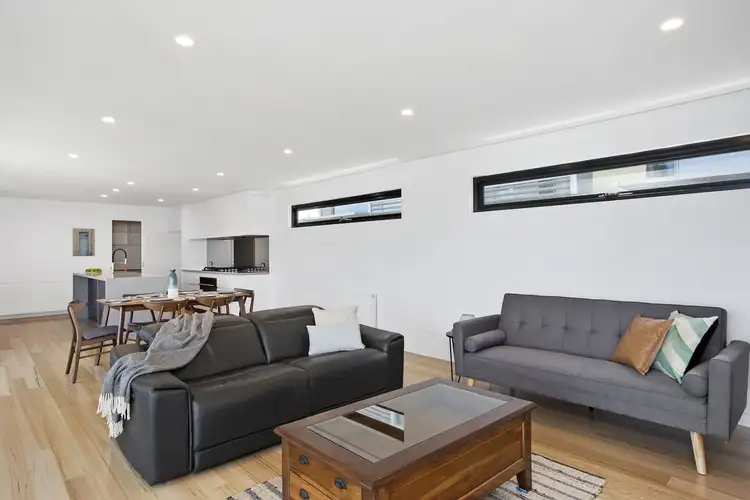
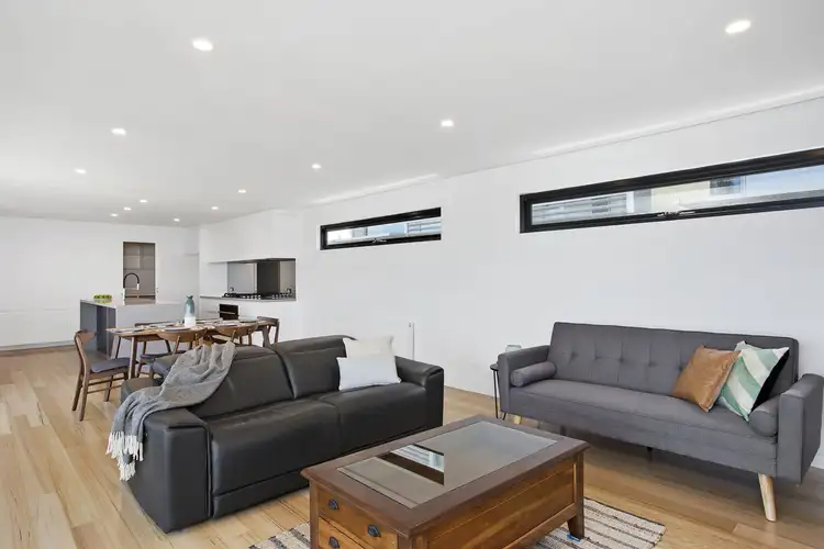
- wall art [72,227,96,257]
